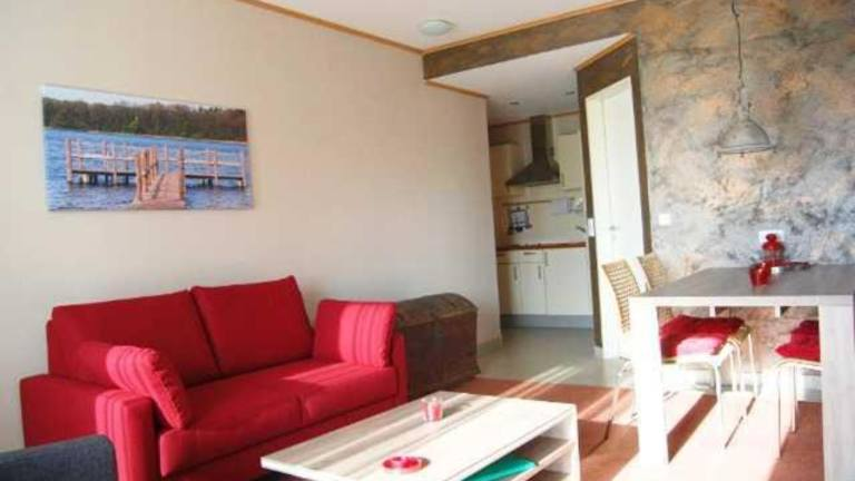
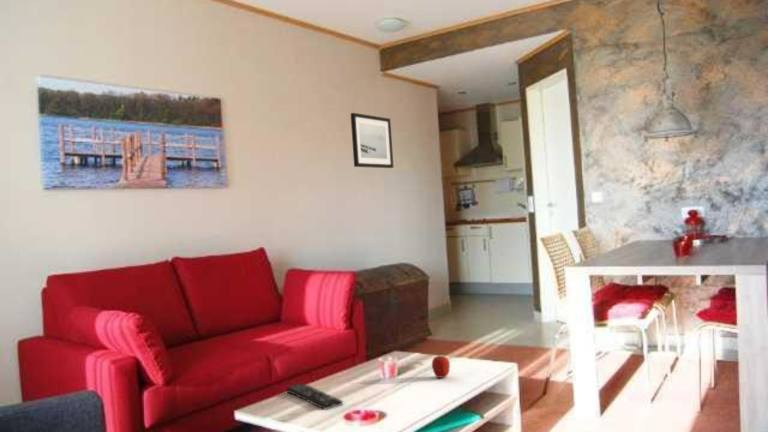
+ fruit [431,352,451,379]
+ remote control [285,382,344,411]
+ wall art [350,112,395,169]
